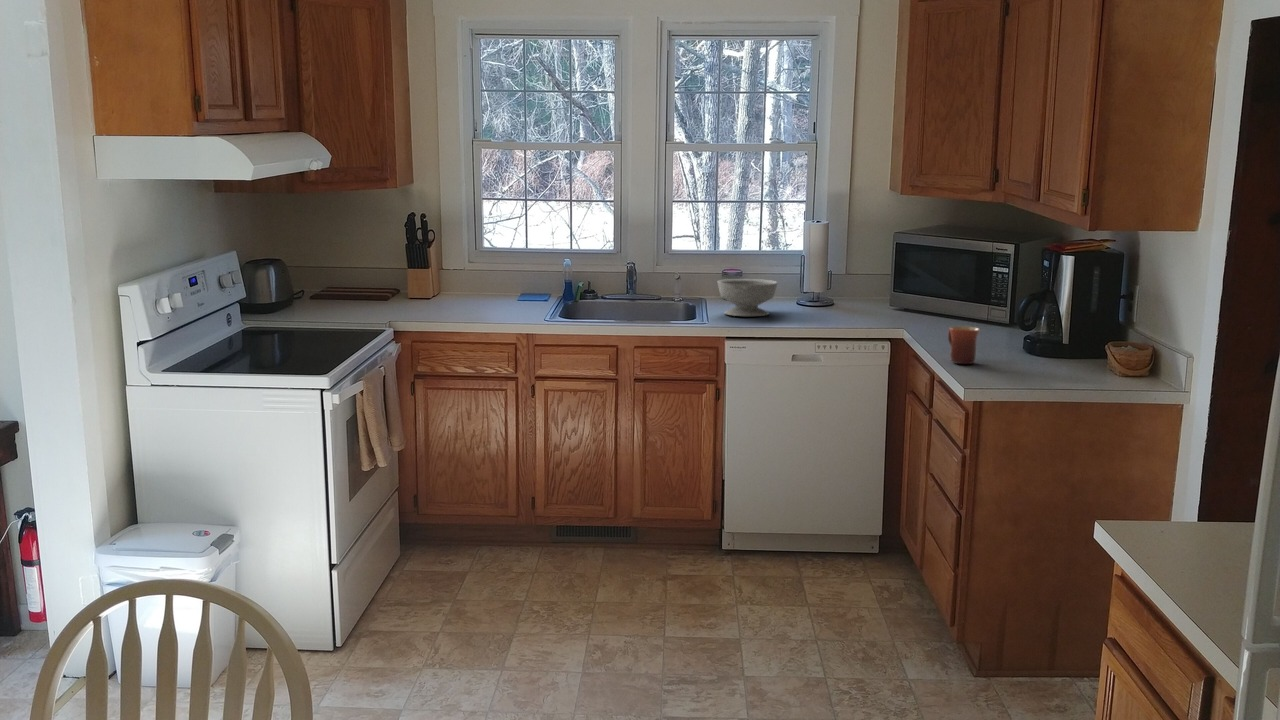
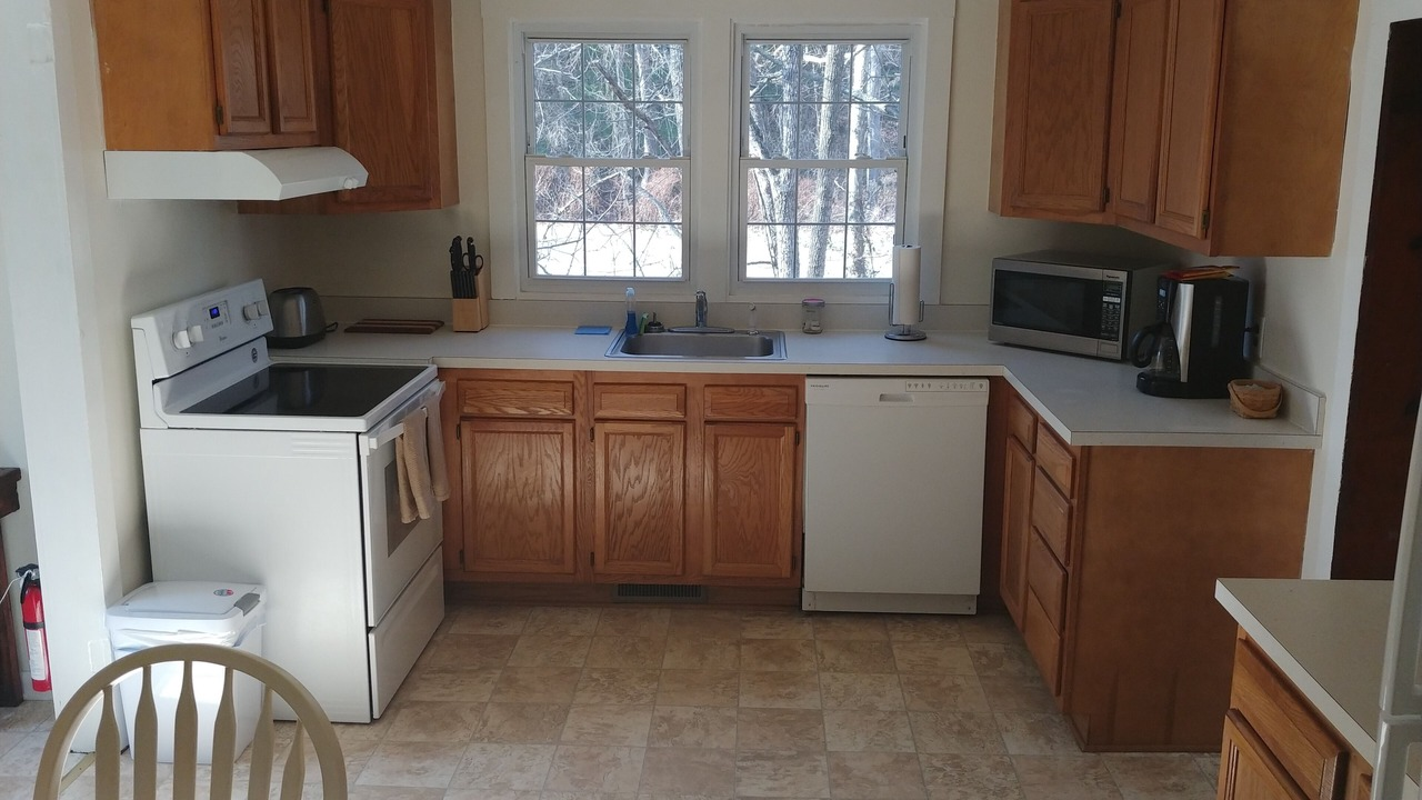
- bowl [717,278,778,317]
- mug [947,325,981,365]
